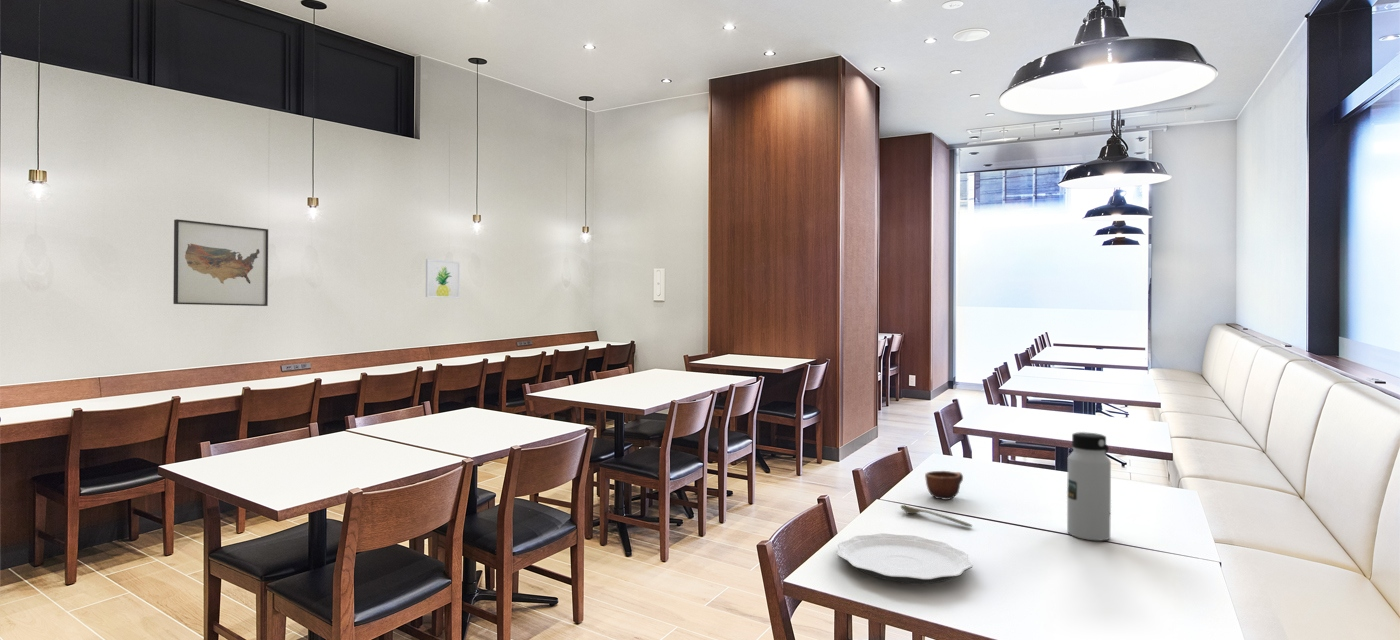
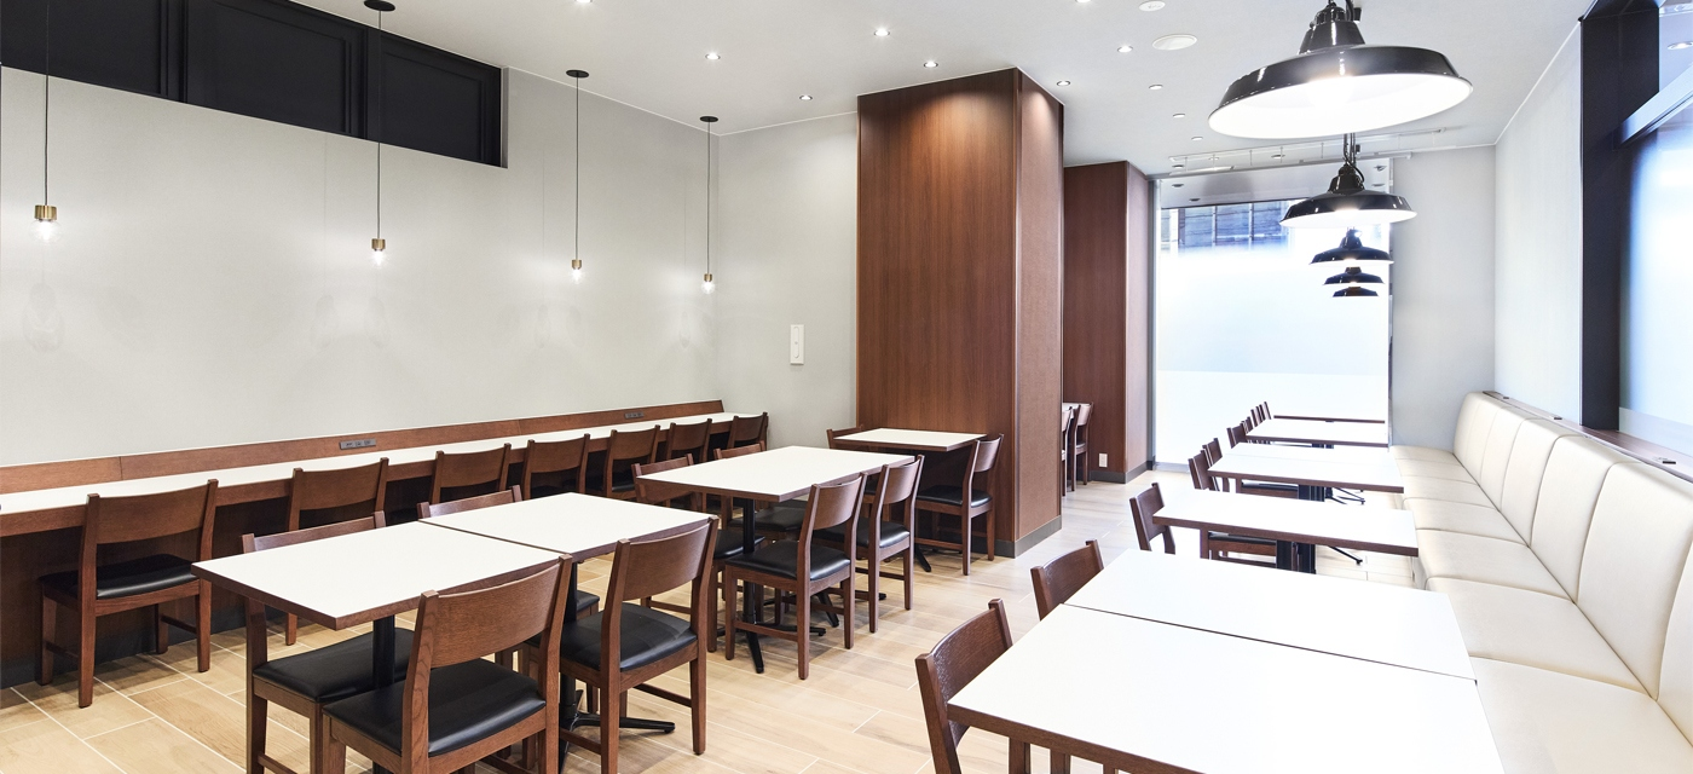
- wall art [425,258,461,299]
- plate [836,532,974,584]
- wall art [172,218,269,307]
- mug [924,470,964,501]
- water bottle [1066,431,1112,541]
- spoon [900,504,973,528]
